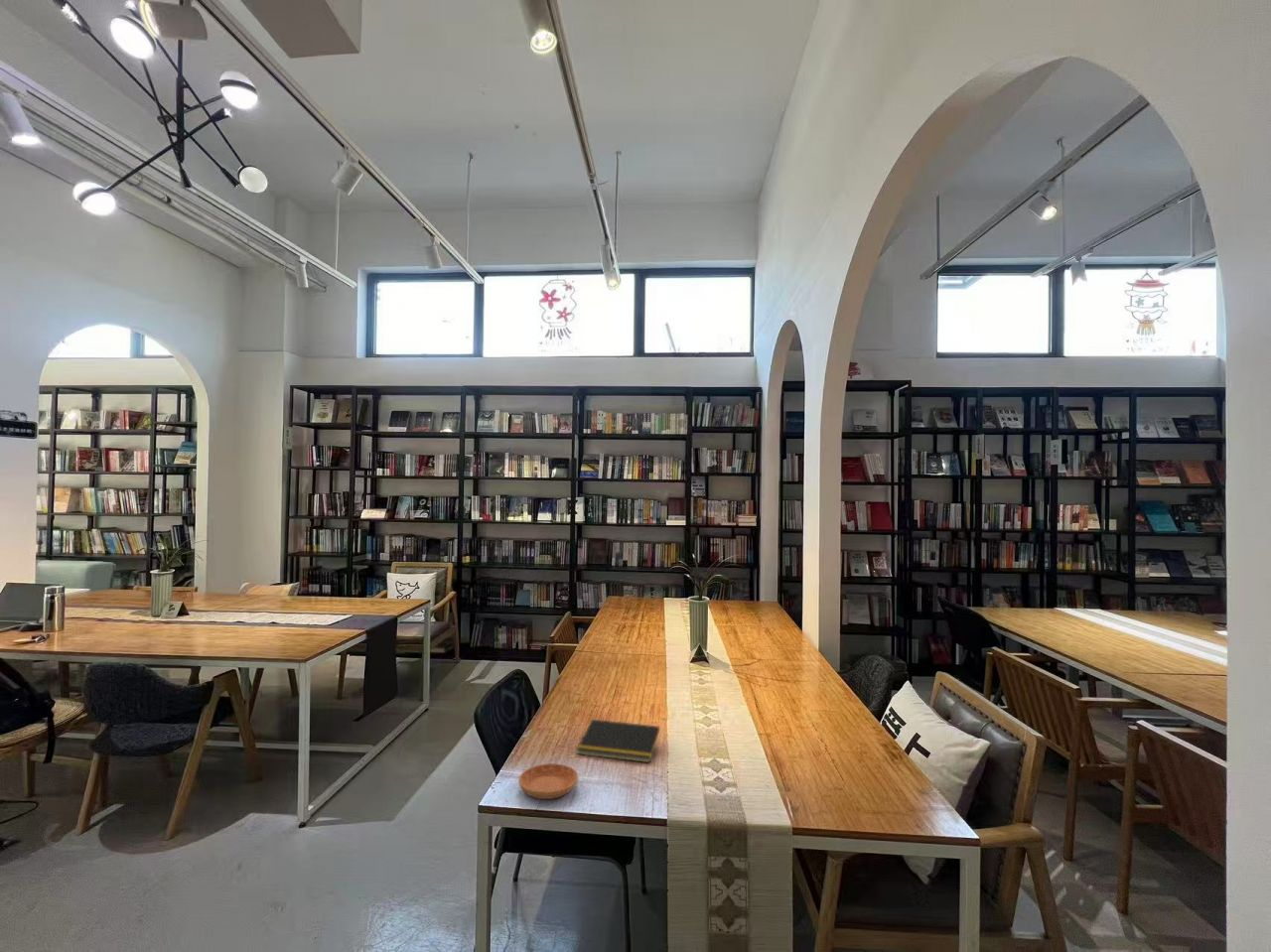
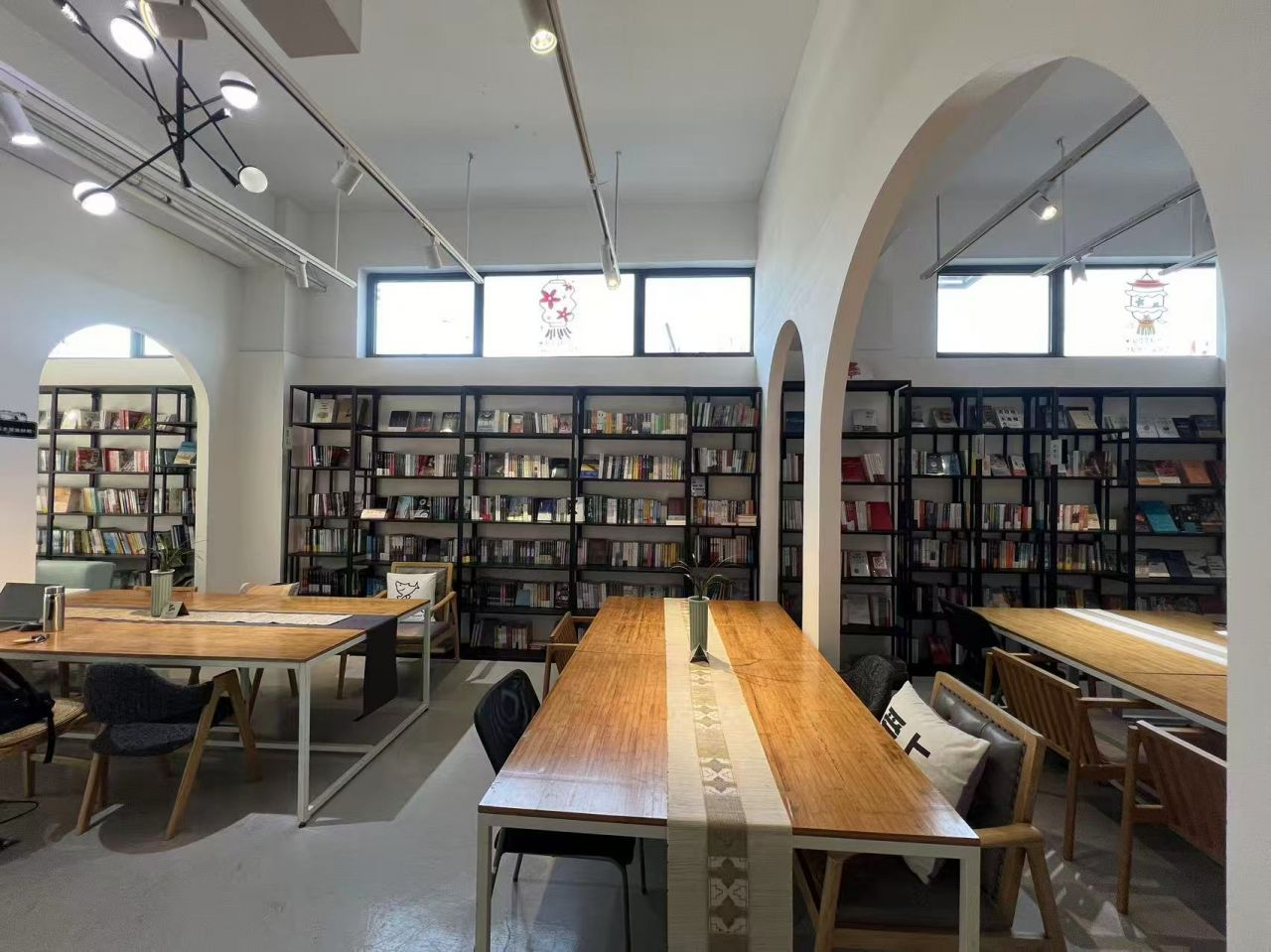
- saucer [517,762,579,800]
- notepad [575,719,660,763]
